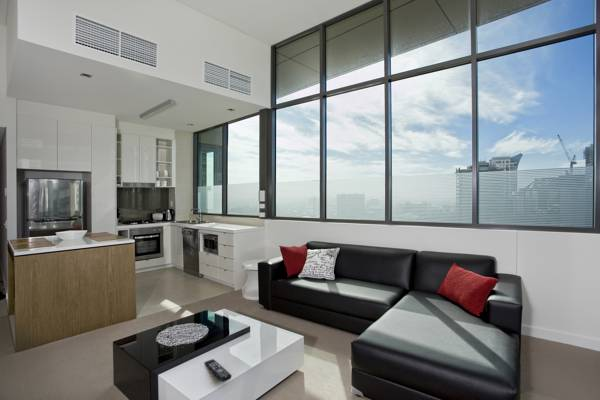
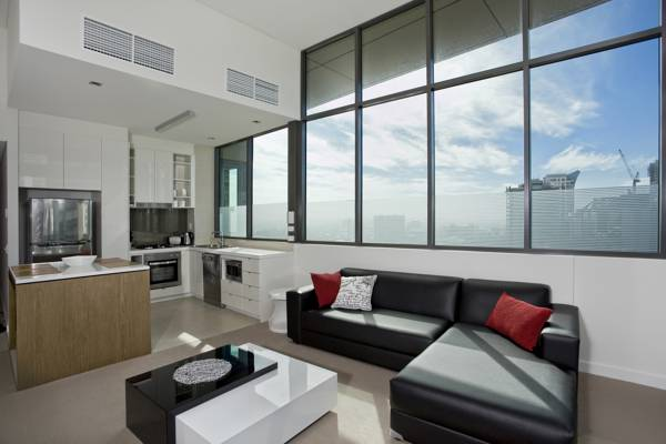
- remote control [204,358,233,383]
